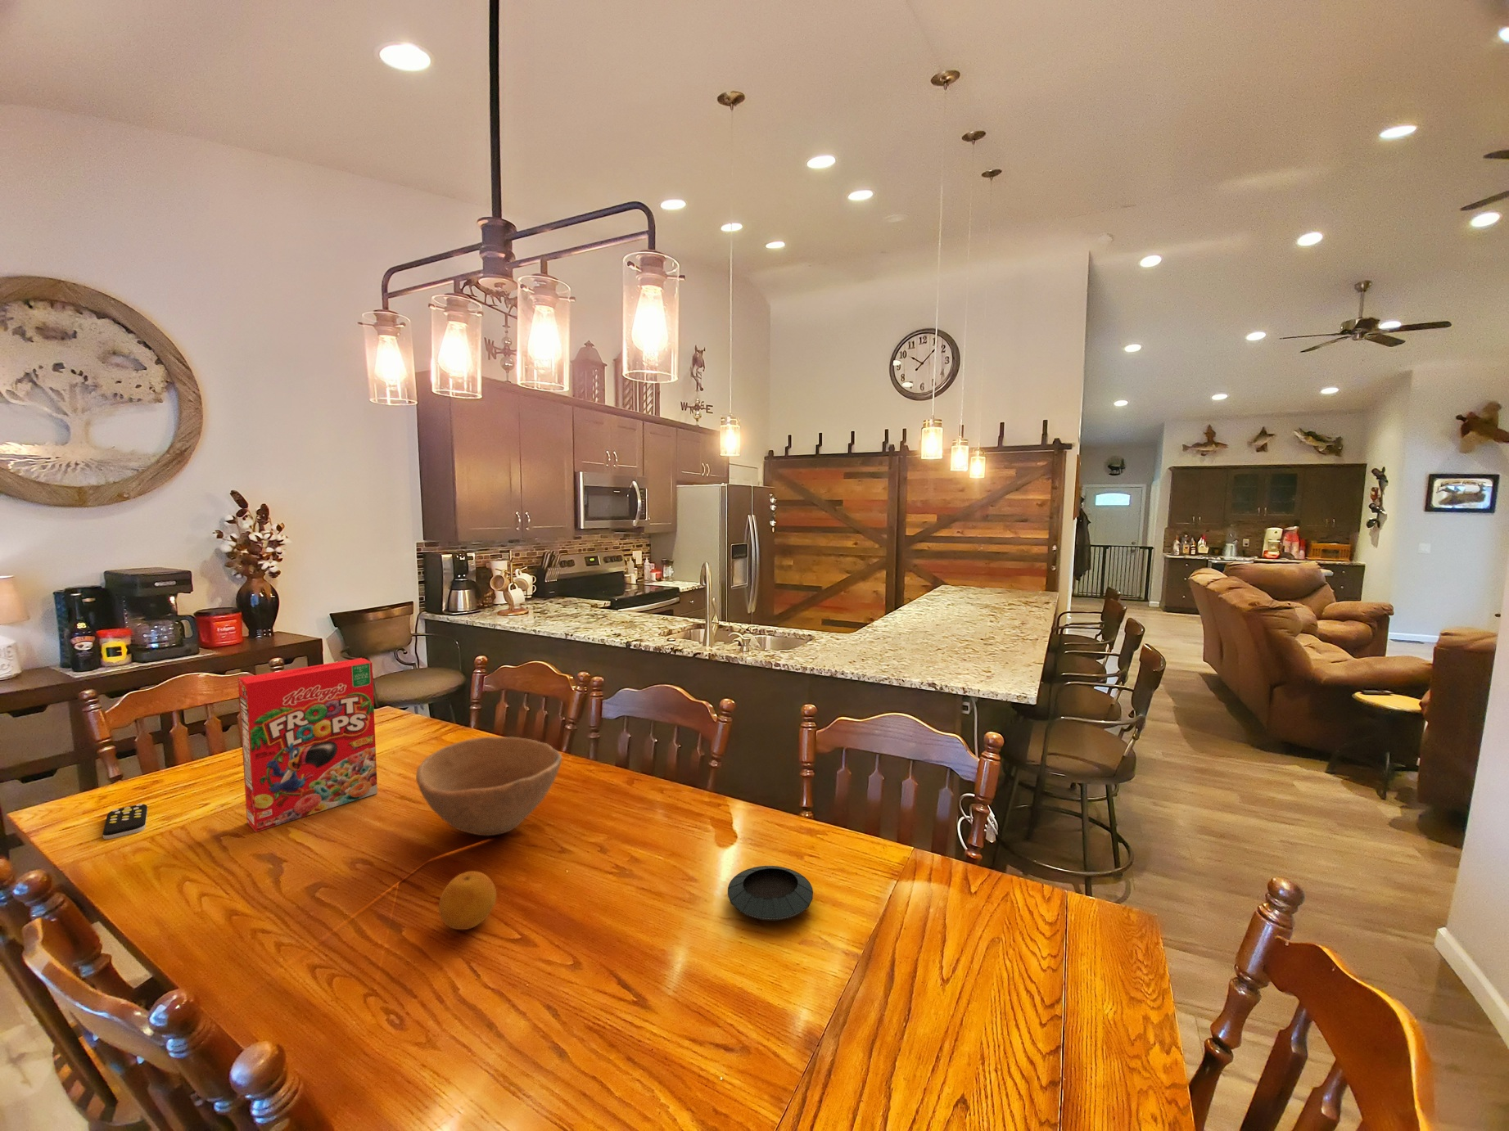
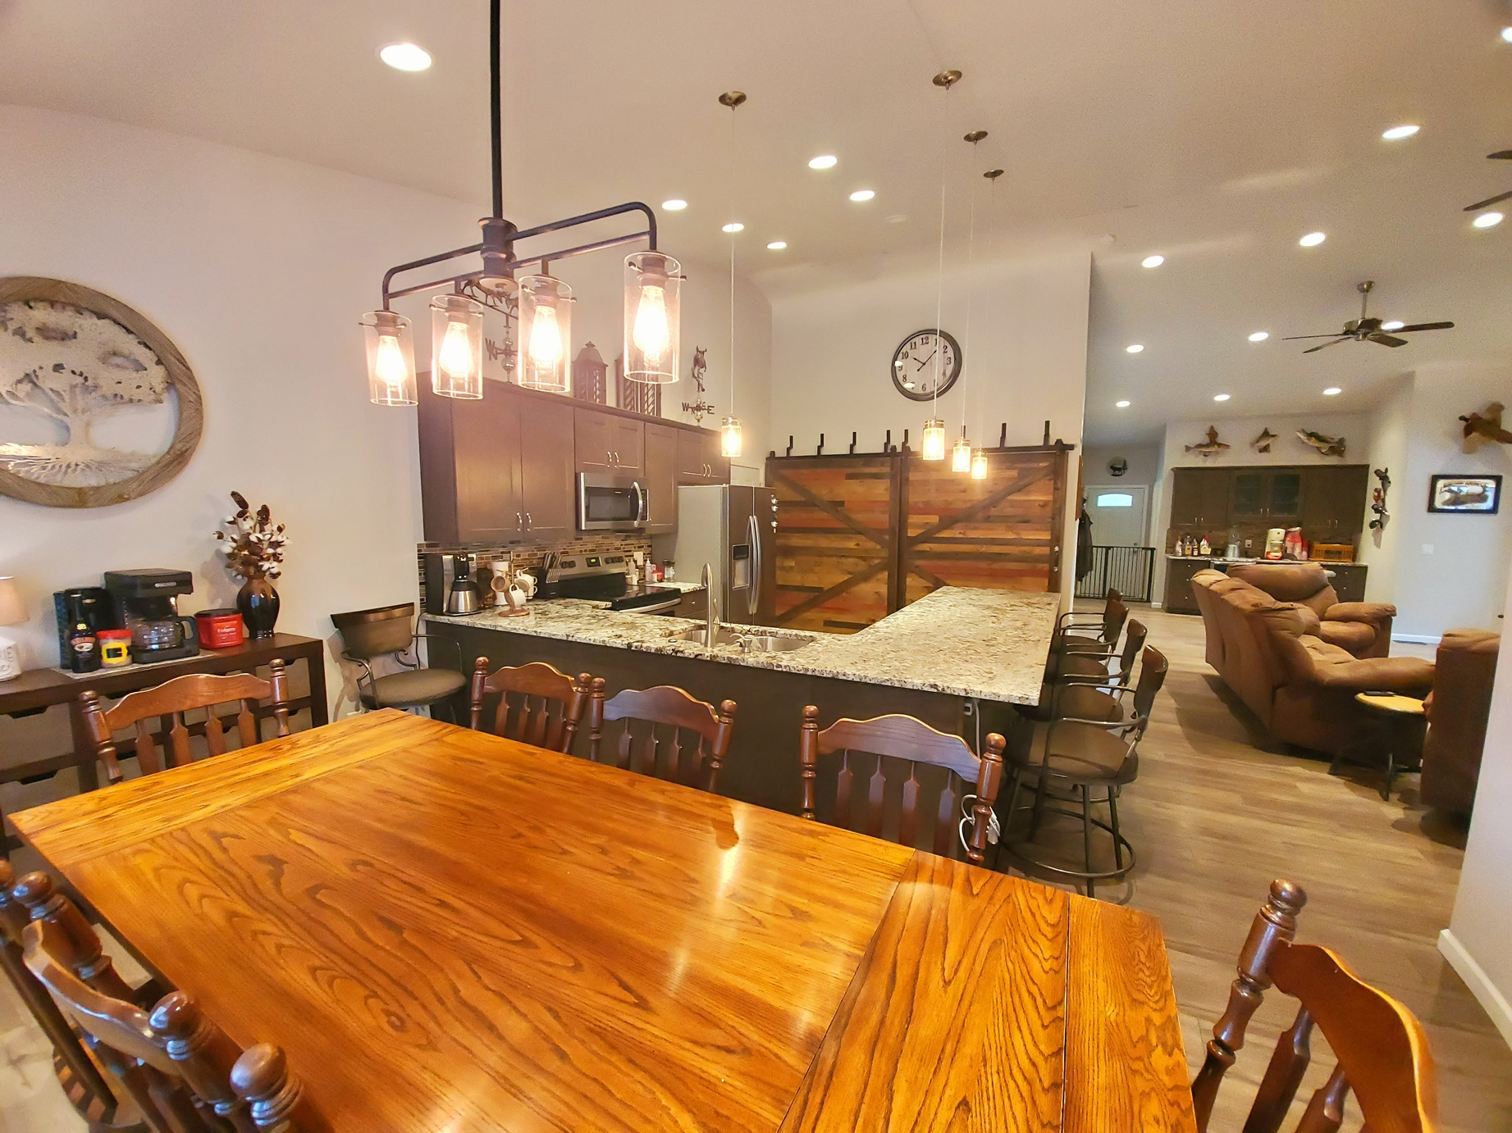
- bowl [415,735,562,836]
- cereal box [238,657,378,833]
- saucer [727,865,814,922]
- remote control [102,803,149,840]
- fruit [438,871,497,930]
